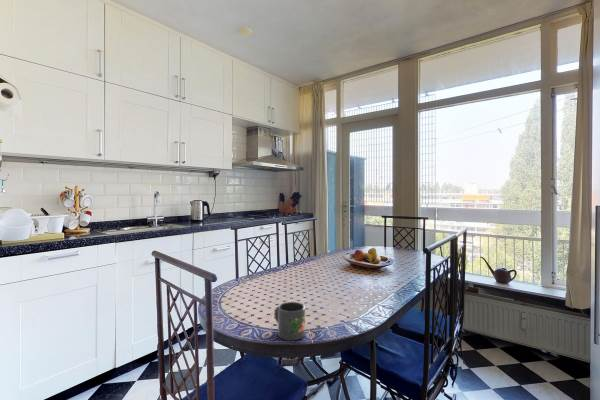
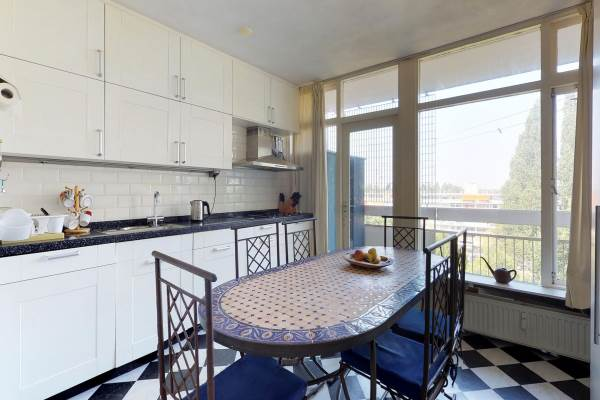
- mug [273,301,306,341]
